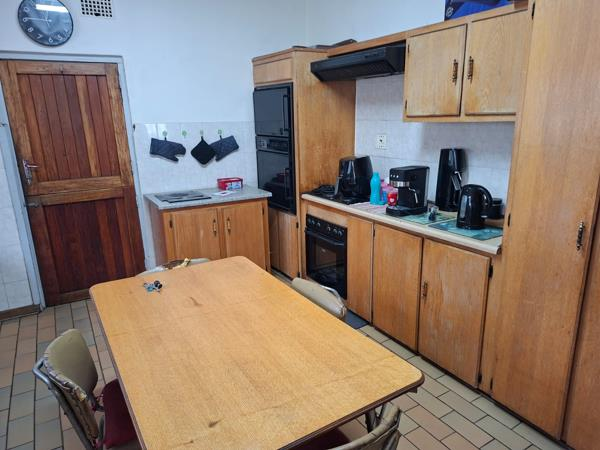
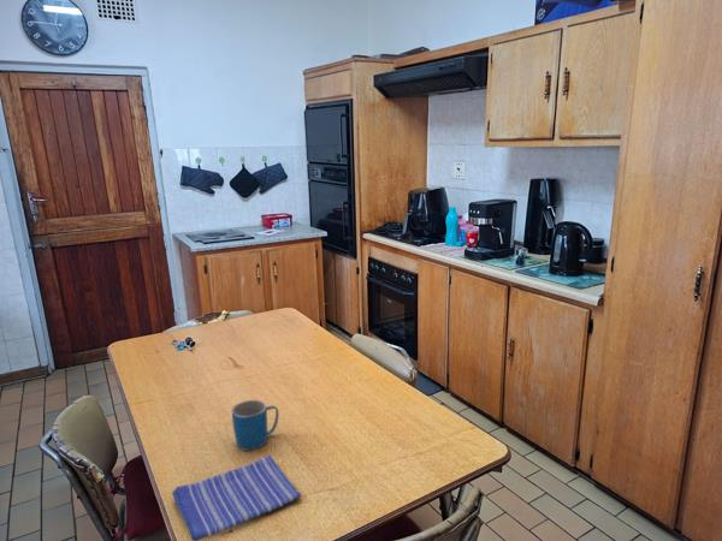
+ mug [231,399,279,452]
+ dish towel [171,454,302,541]
